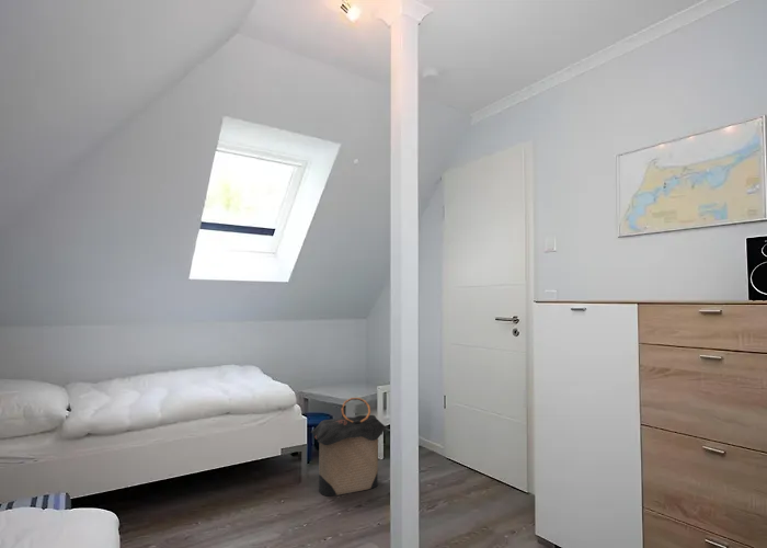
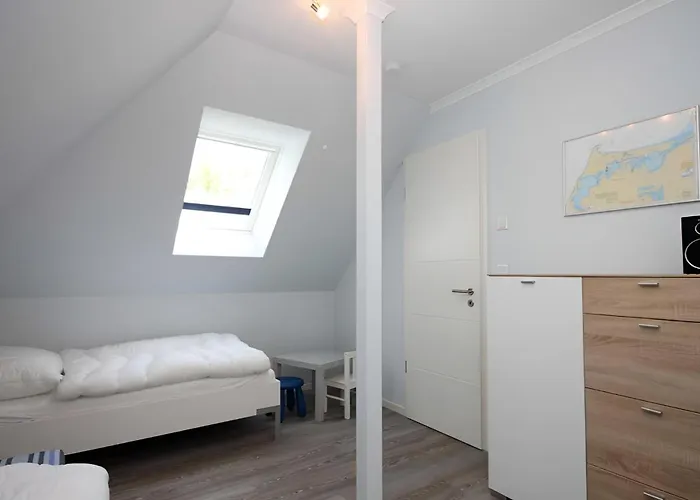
- laundry hamper [309,397,388,498]
